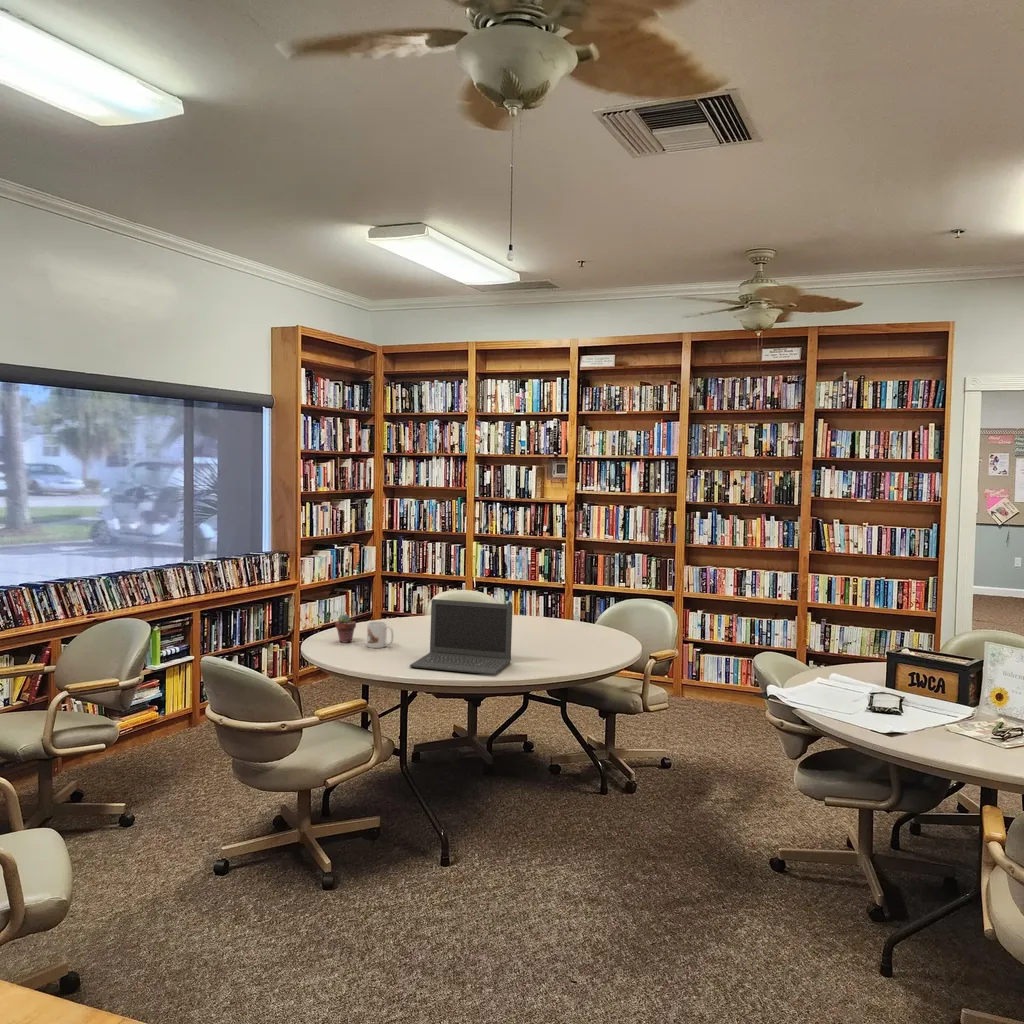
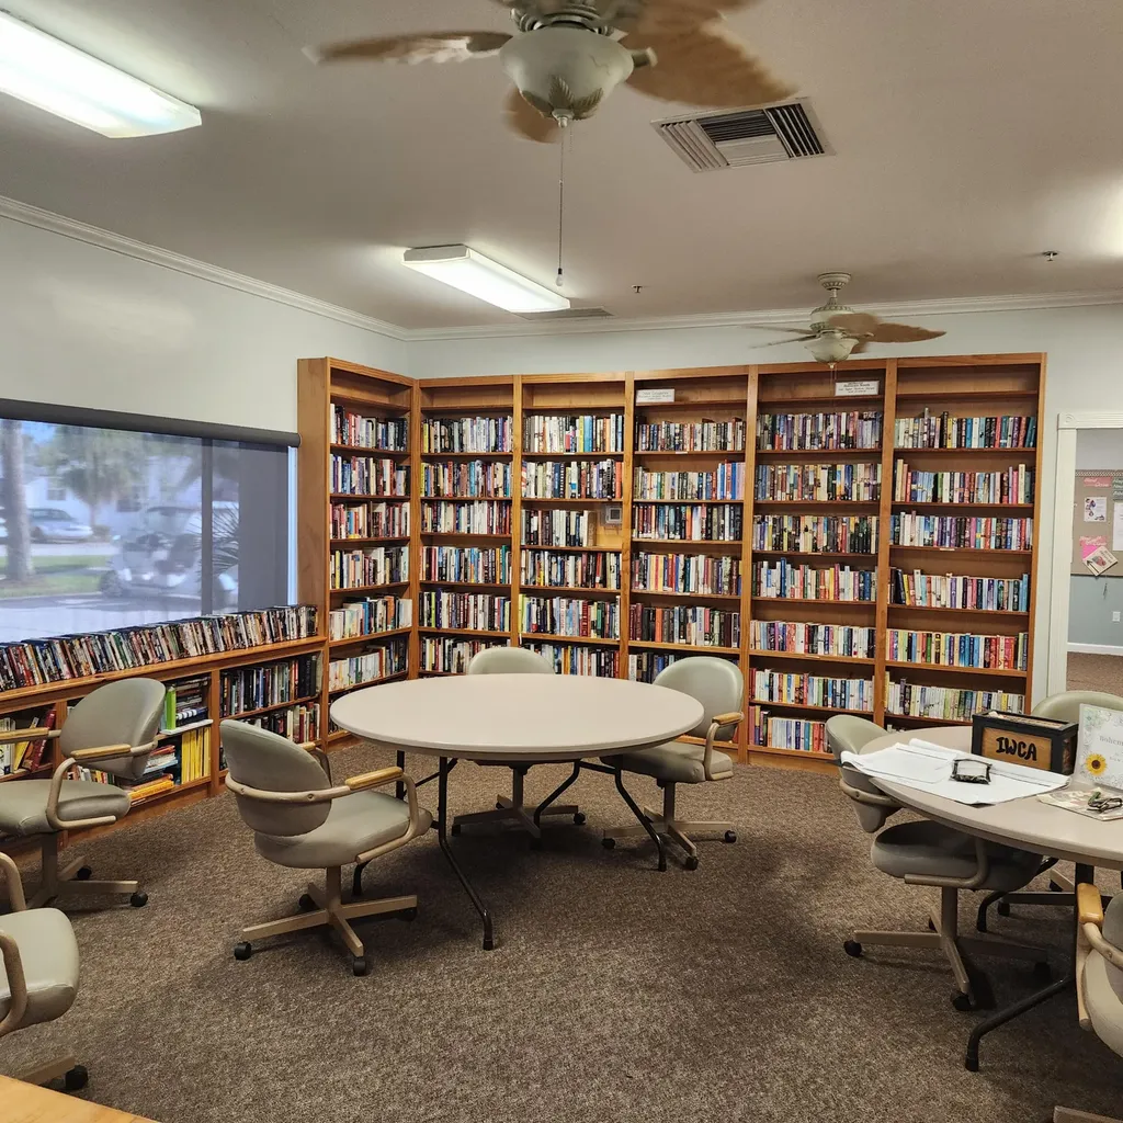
- mug [366,620,395,649]
- laptop computer [409,598,514,676]
- potted succulent [334,614,357,644]
